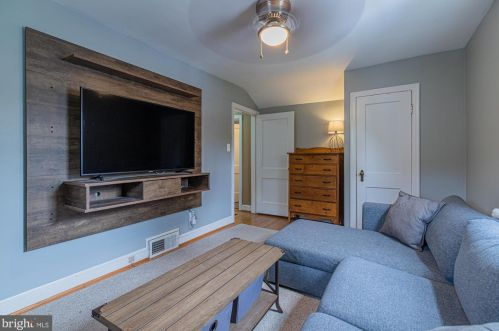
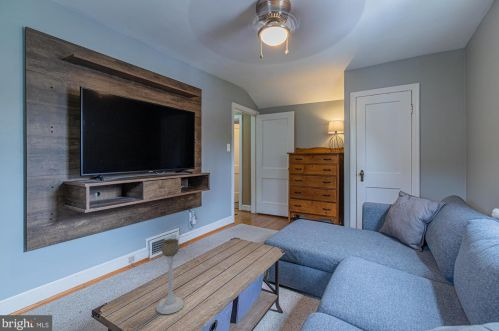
+ candle holder [155,238,185,315]
